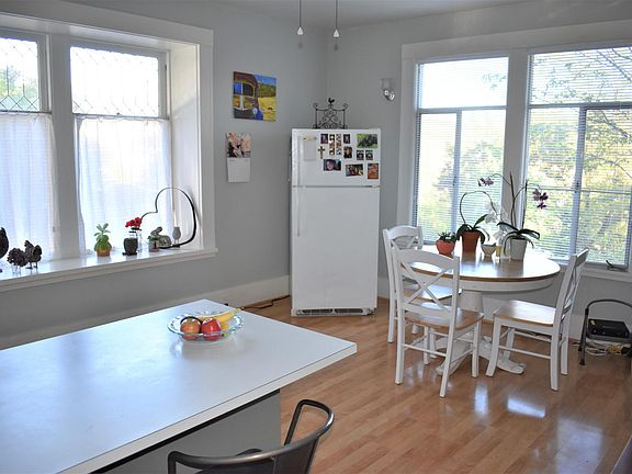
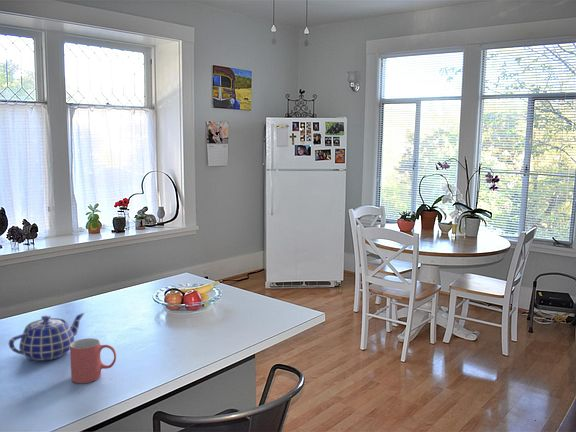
+ teapot [7,312,85,361]
+ mug [69,337,117,384]
